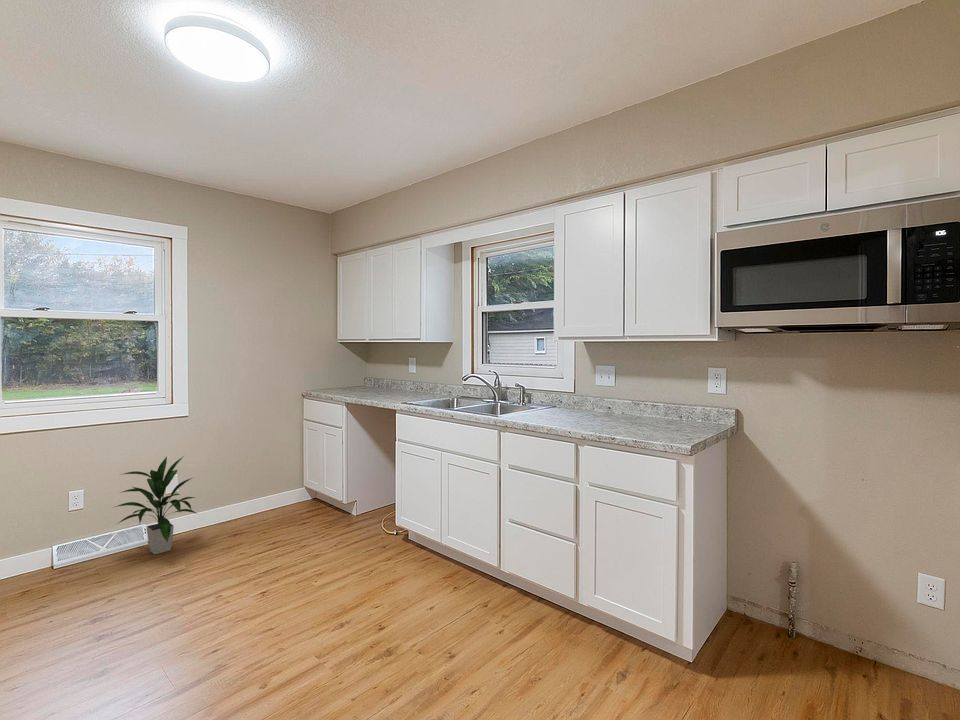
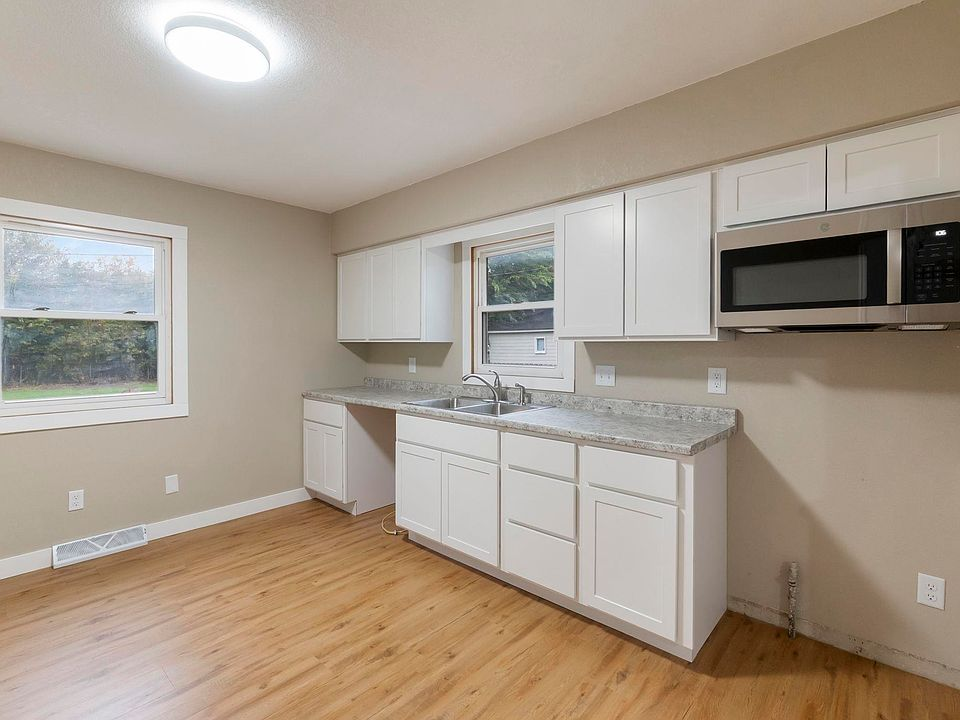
- indoor plant [111,455,199,555]
